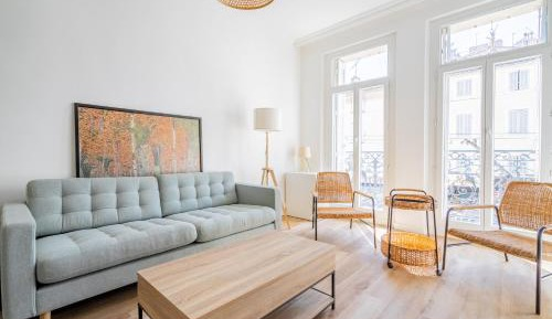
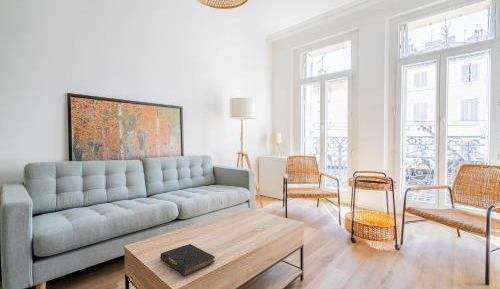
+ book [159,243,216,276]
